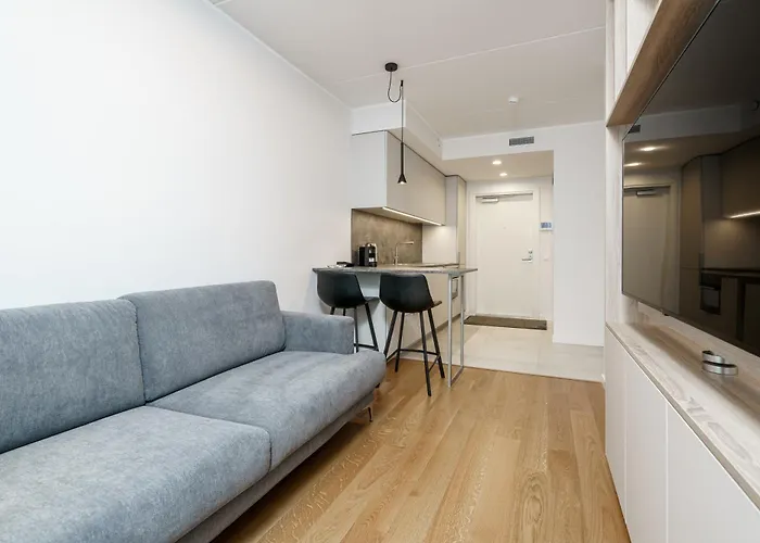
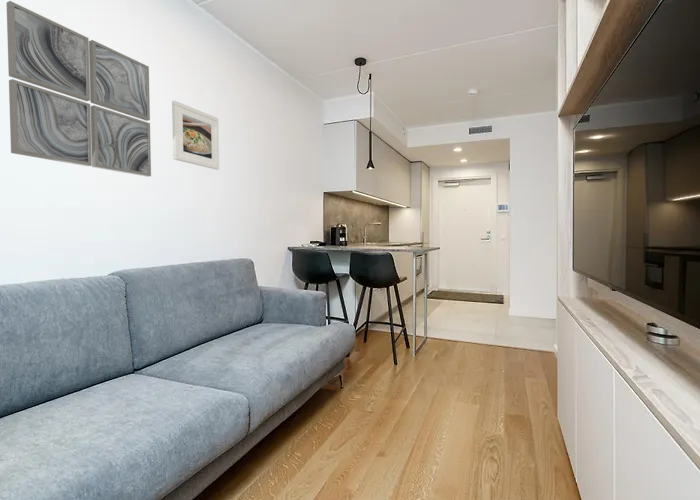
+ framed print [171,100,220,171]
+ wall art [5,0,152,178]
